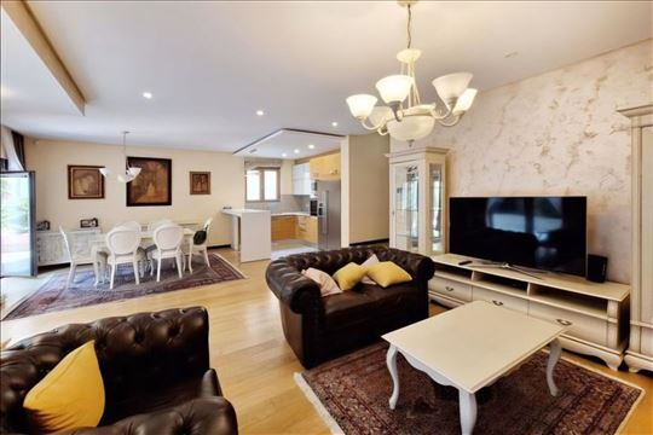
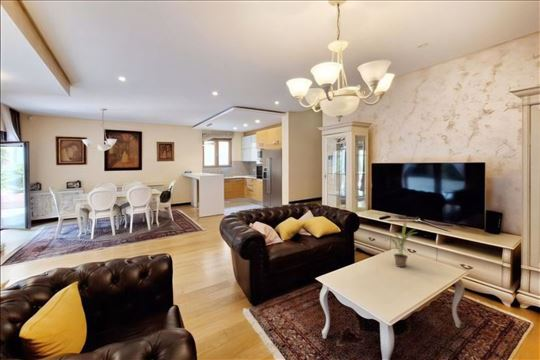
+ potted plant [384,221,419,268]
